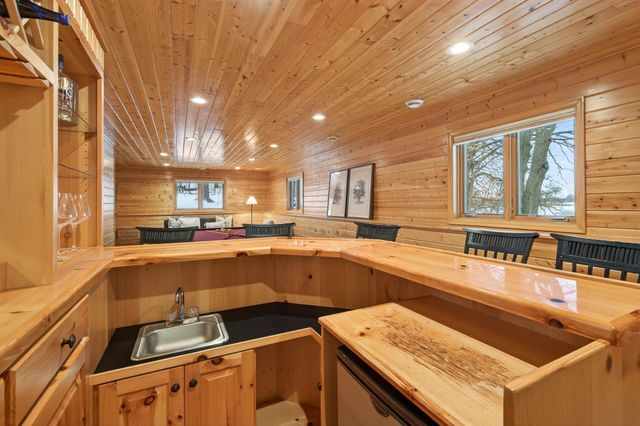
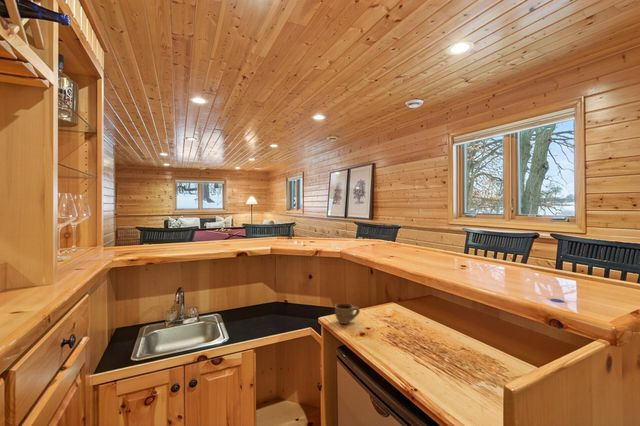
+ cup [334,302,361,325]
